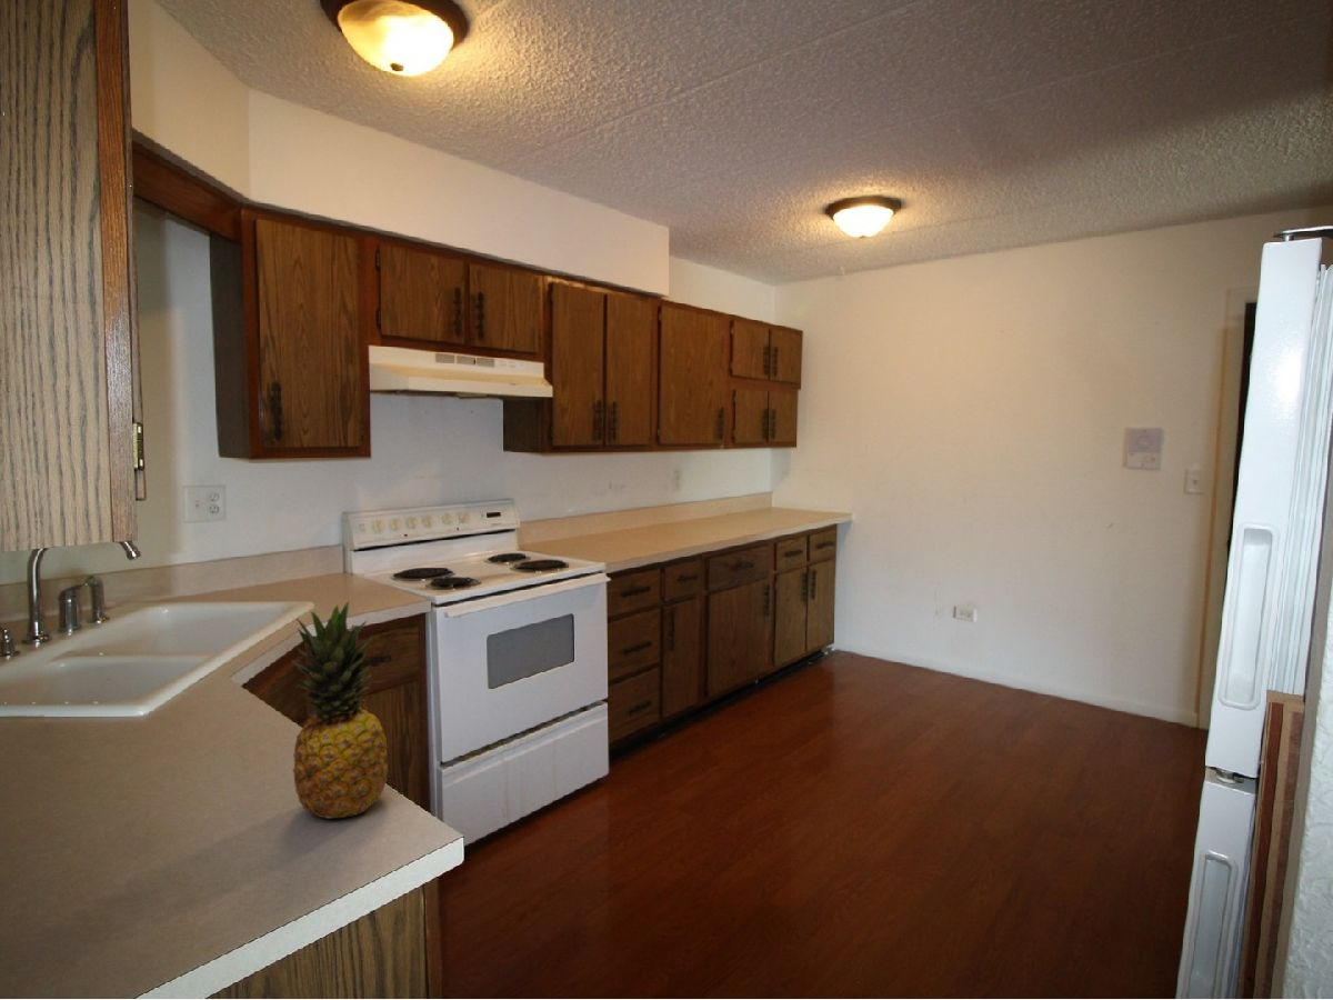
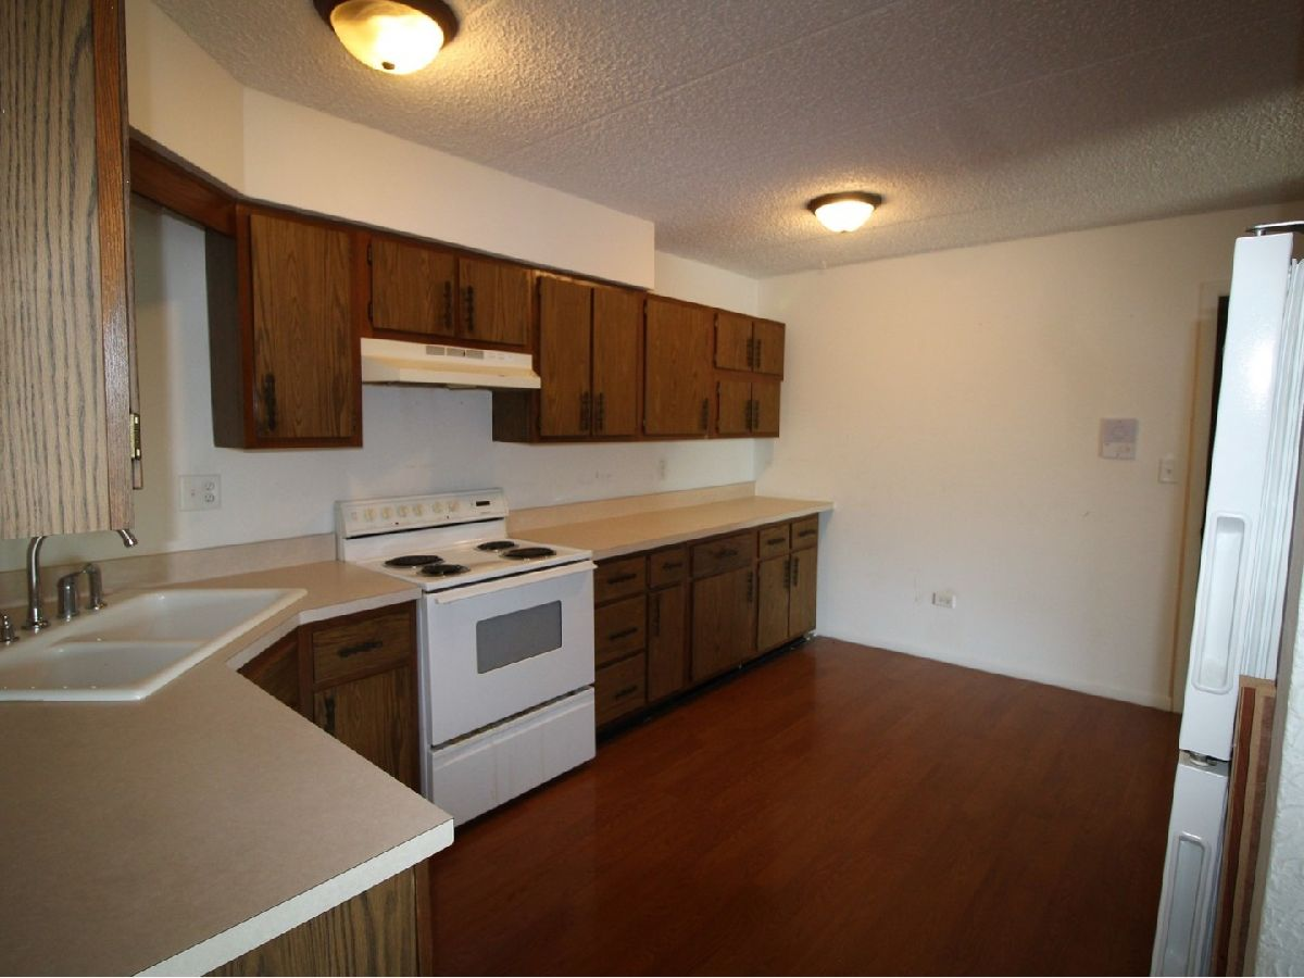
- fruit [290,600,389,820]
